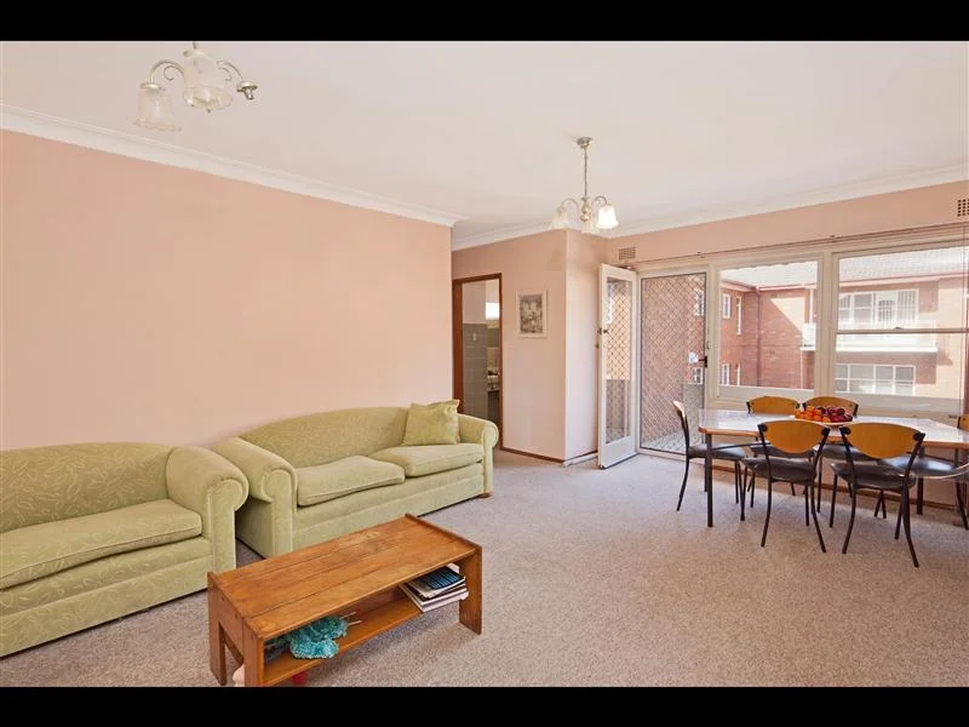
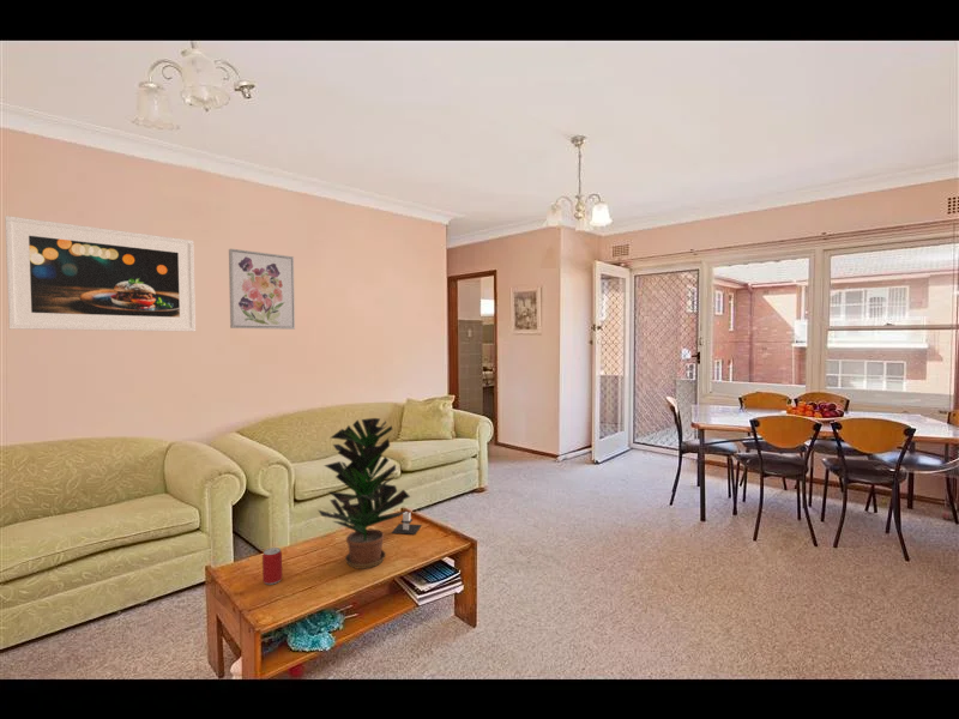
+ beer can [261,546,283,586]
+ architectural model [391,510,423,536]
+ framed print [4,215,197,333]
+ potted plant [318,417,411,570]
+ wall art [228,248,296,331]
